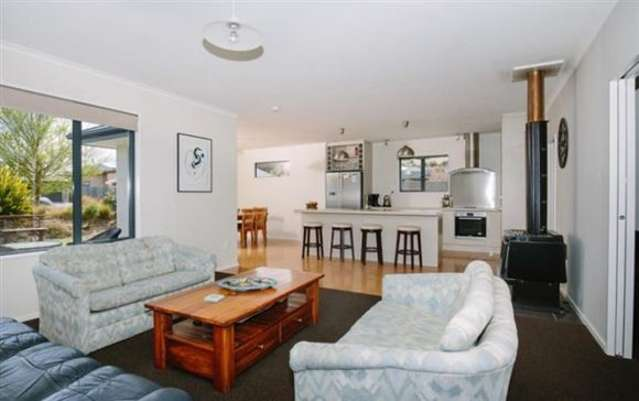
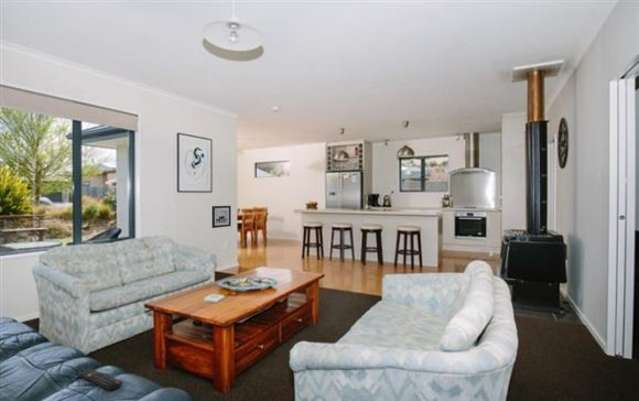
+ wall art [211,205,232,229]
+ remote control [76,367,124,391]
